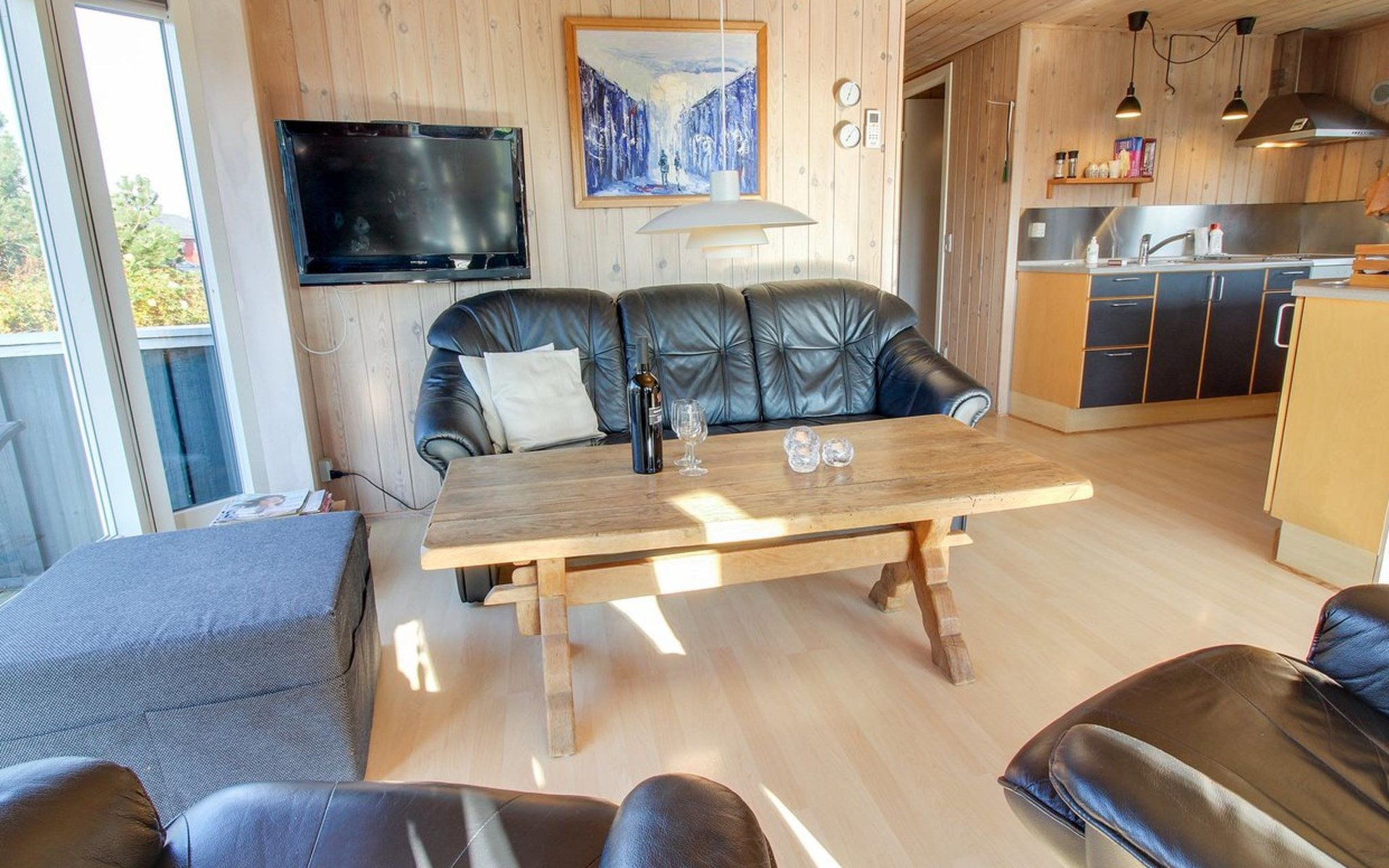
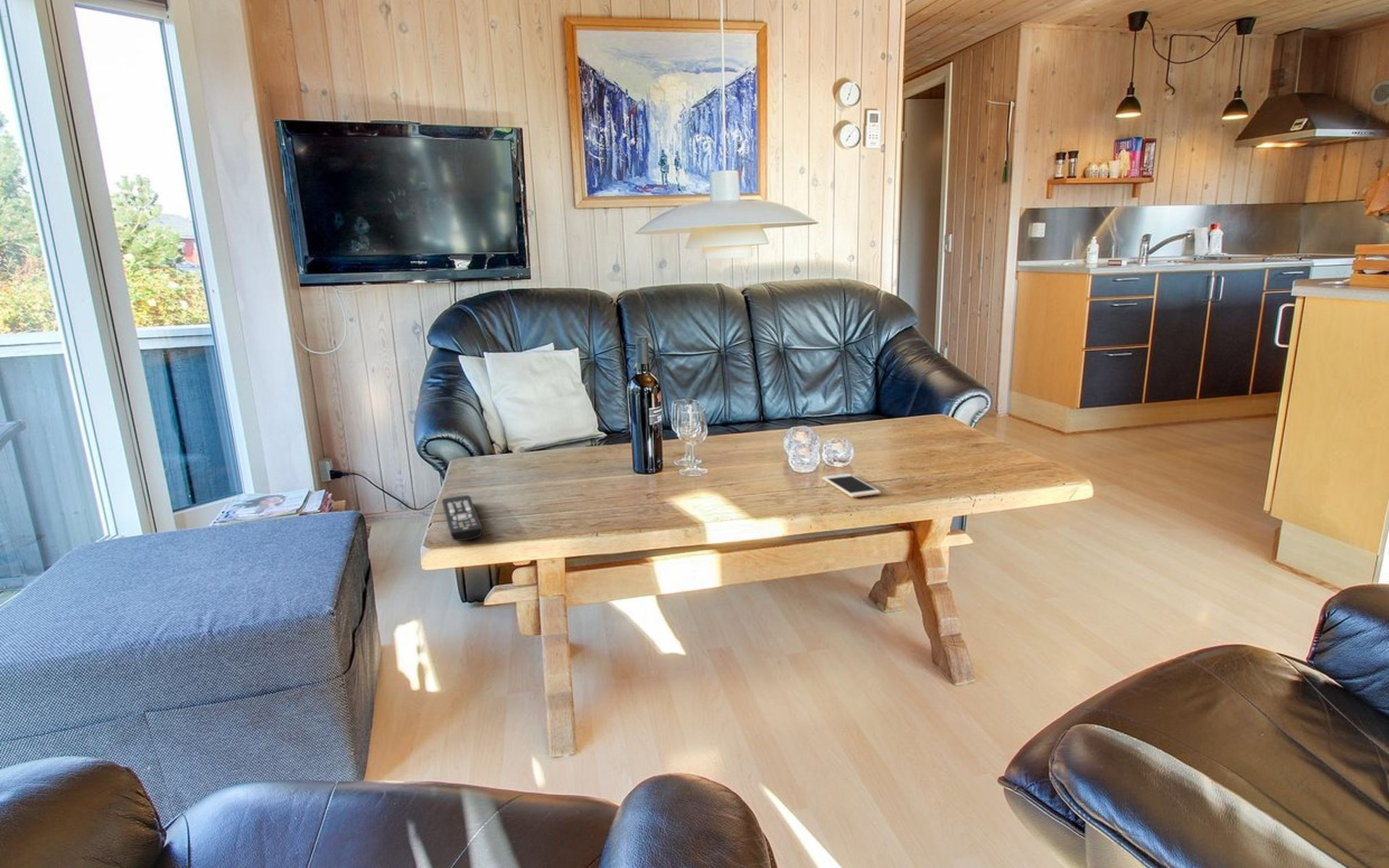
+ cell phone [821,473,881,498]
+ remote control [441,495,483,542]
